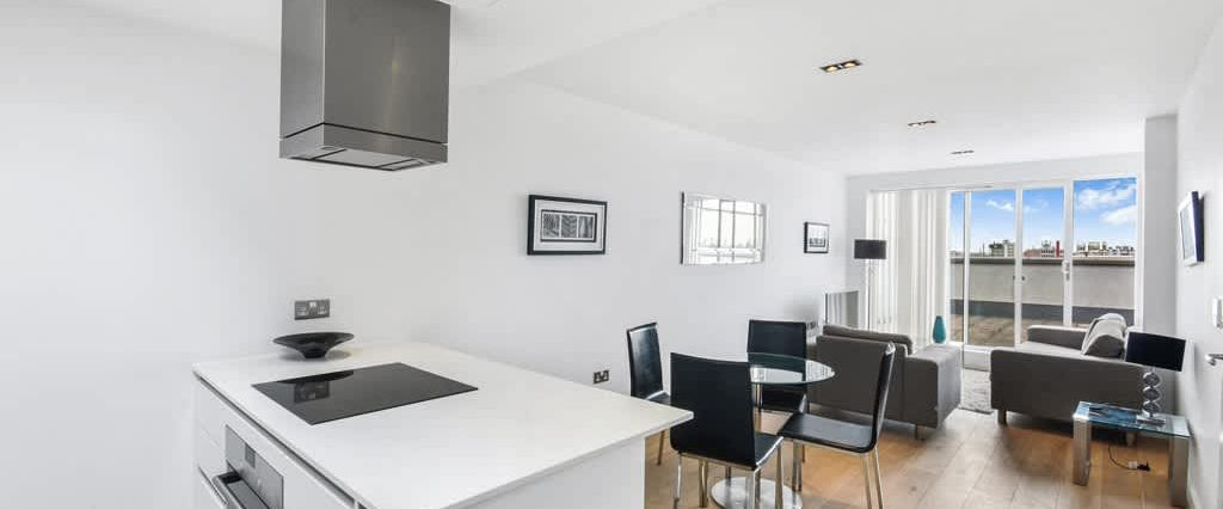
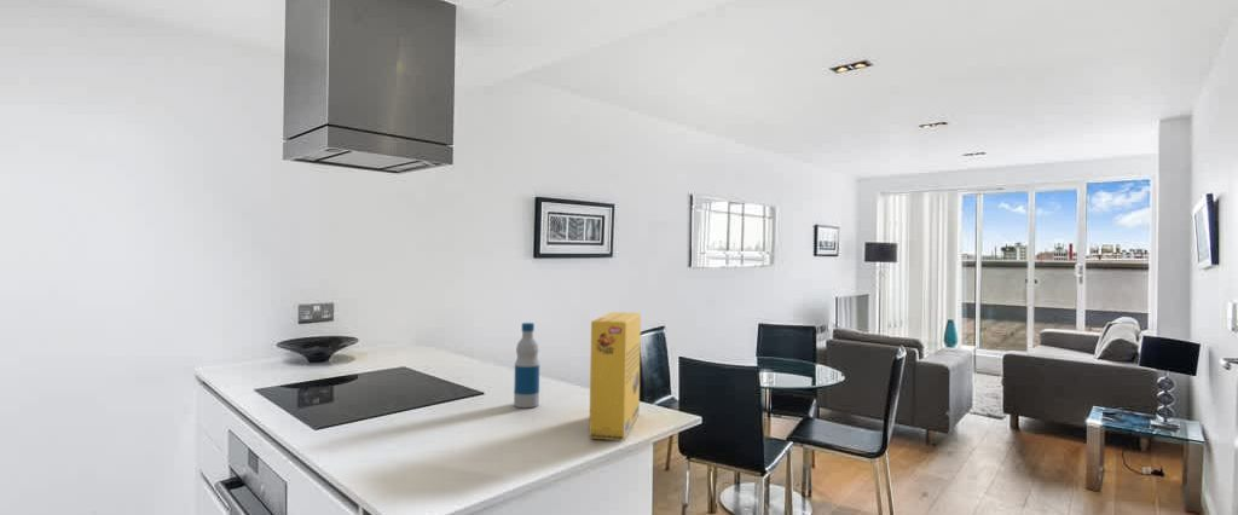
+ cereal box [588,311,642,441]
+ bottle [513,322,540,409]
